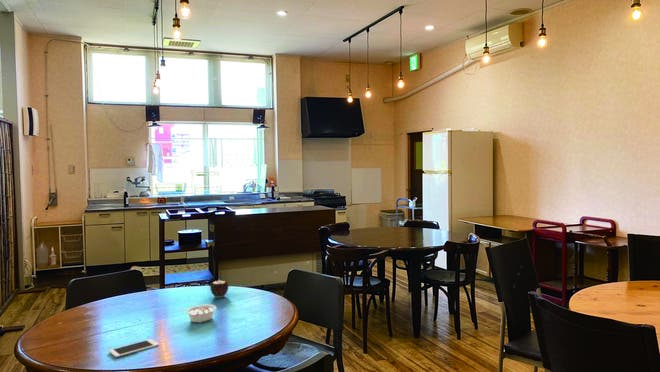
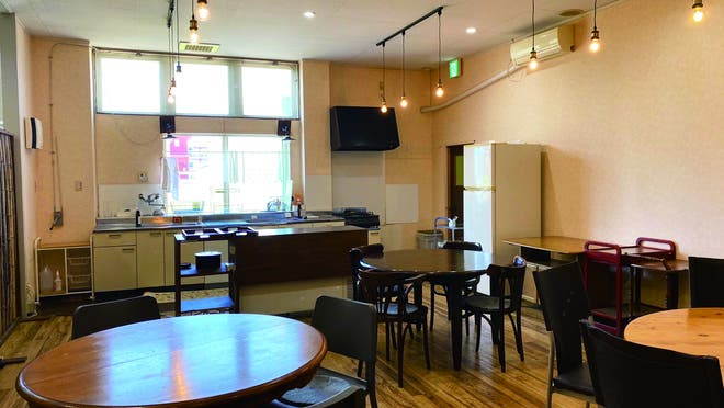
- cell phone [108,338,160,358]
- legume [178,304,217,324]
- candle [209,279,230,299]
